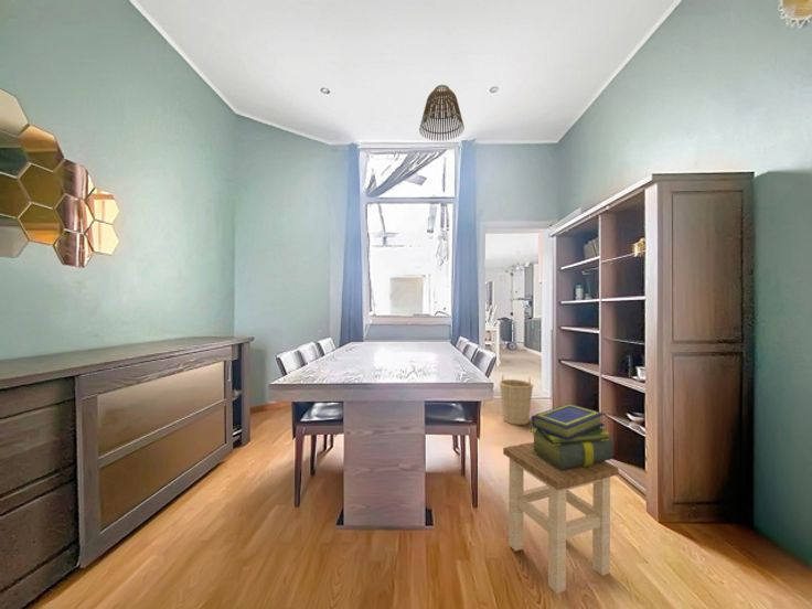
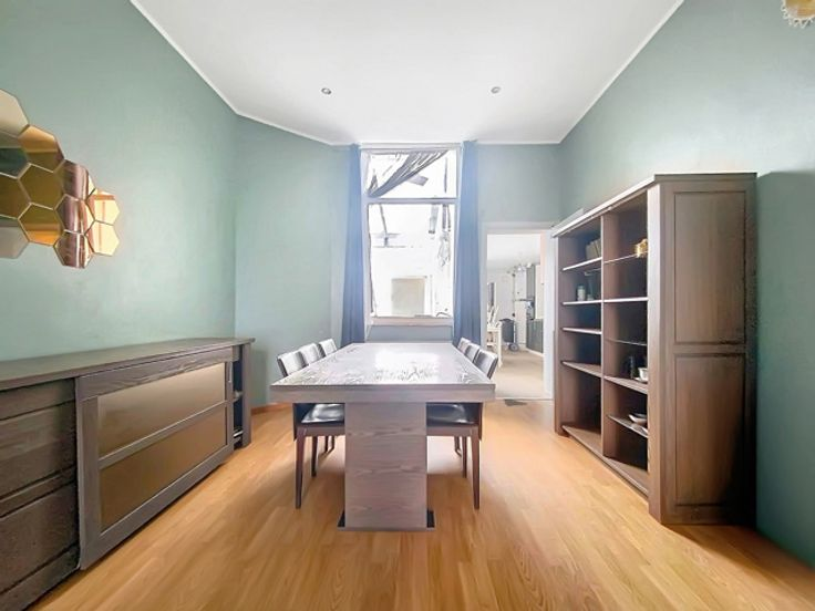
- stack of books [530,403,615,470]
- basket [499,374,534,426]
- lamp shade [418,84,466,142]
- stool [502,441,619,595]
